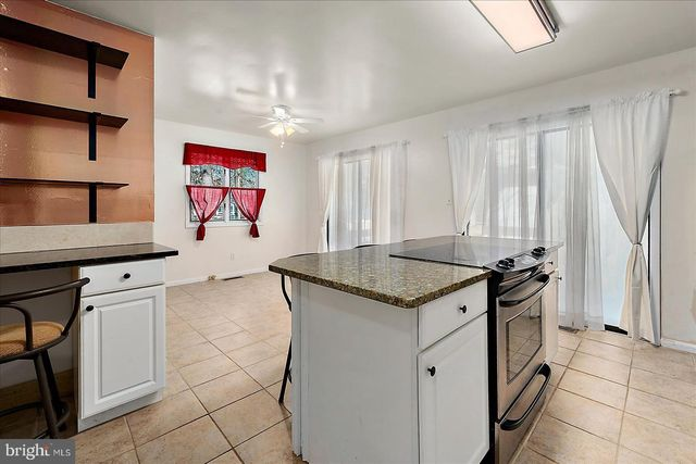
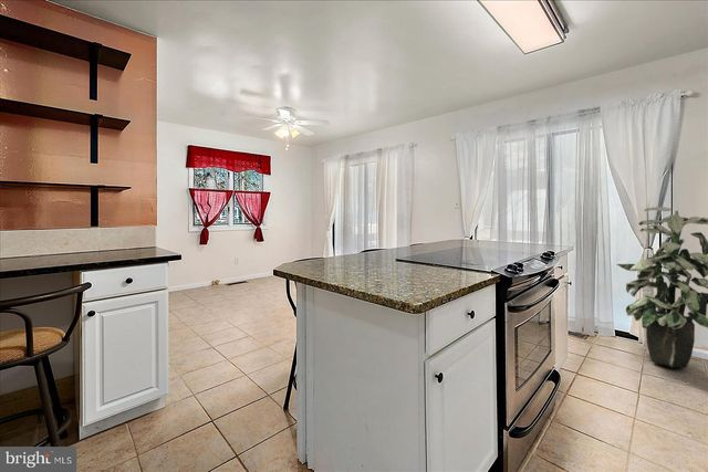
+ indoor plant [615,206,708,369]
